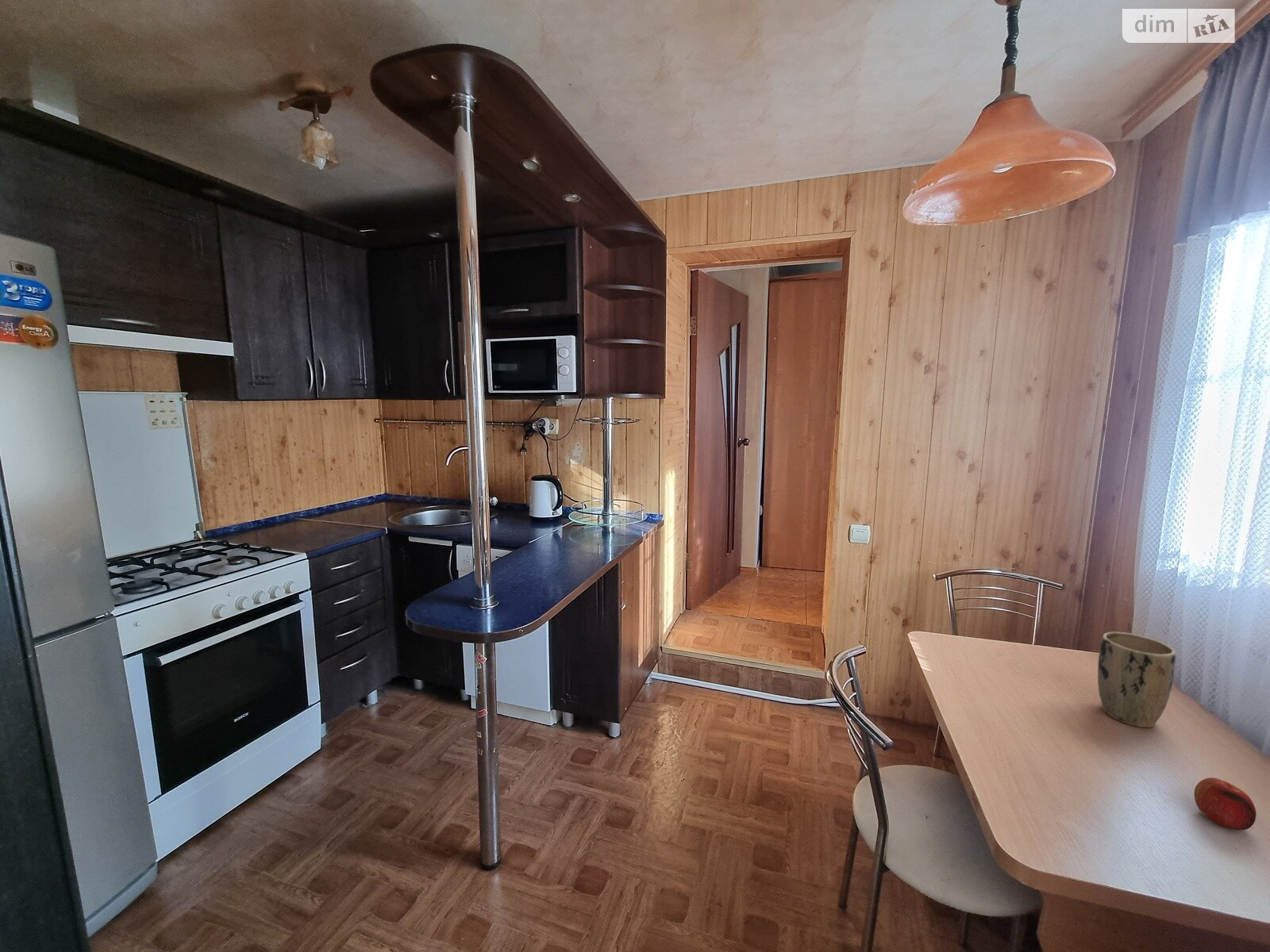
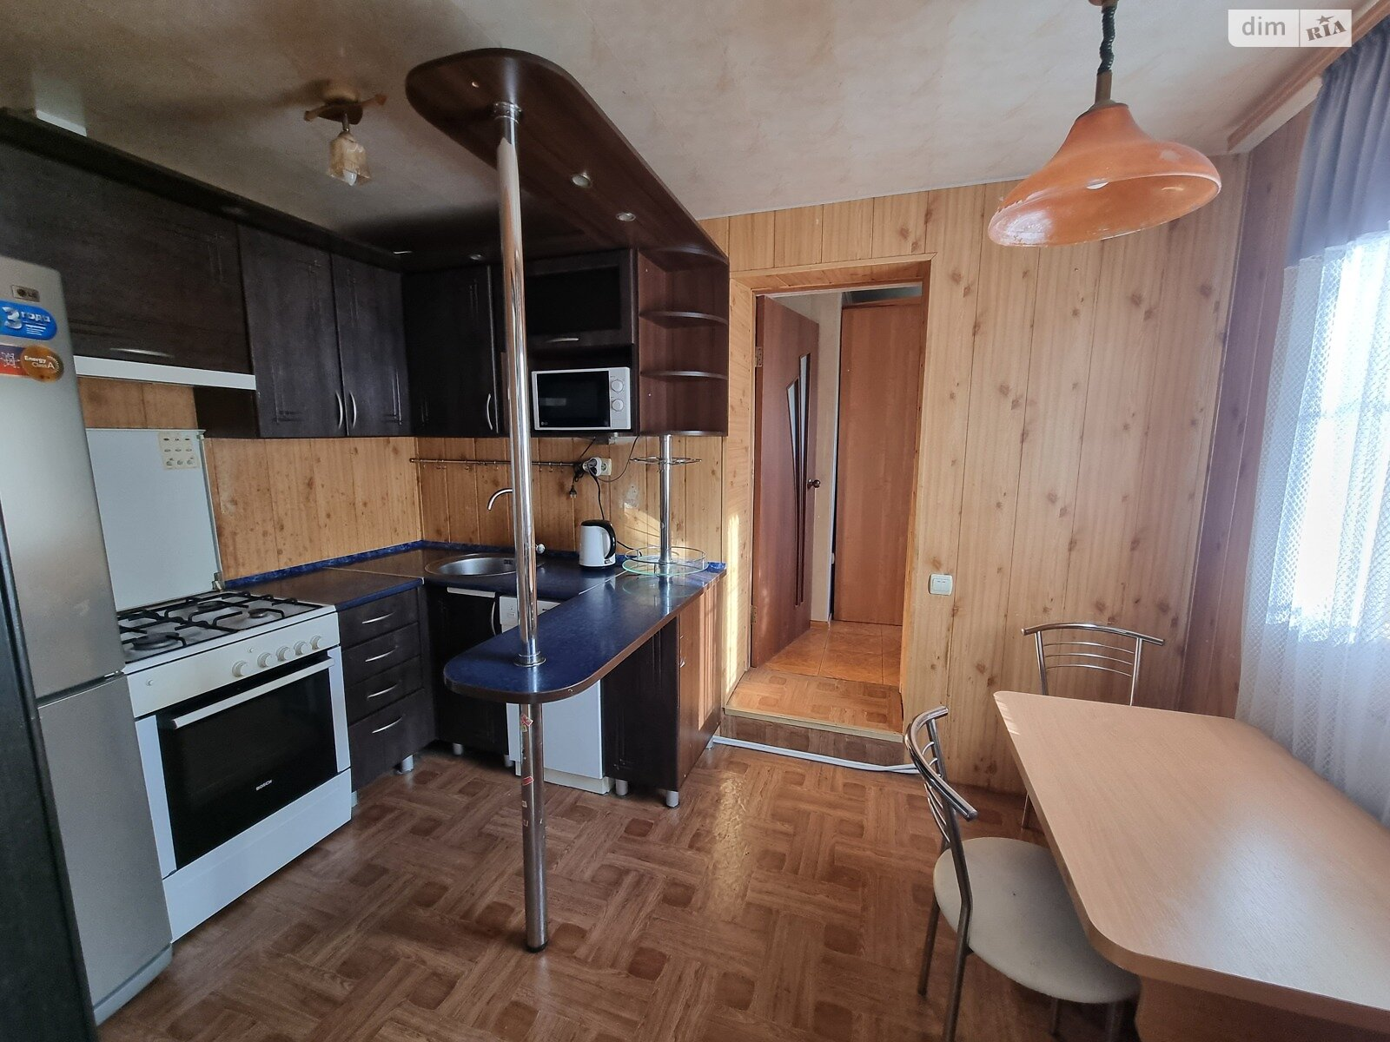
- plant pot [1097,631,1177,728]
- fruit [1193,777,1257,831]
